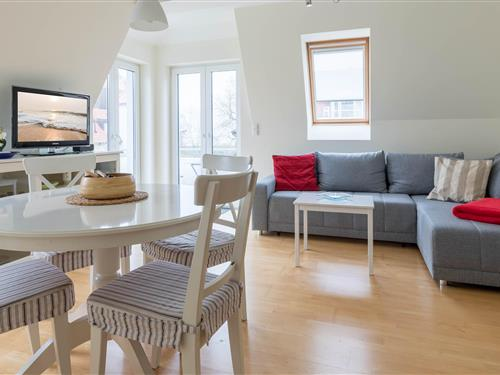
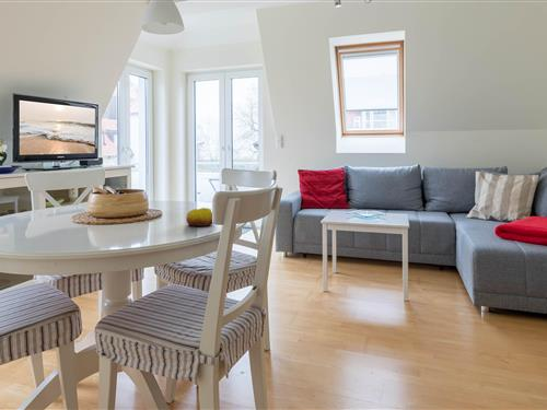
+ fruit [185,207,213,227]
